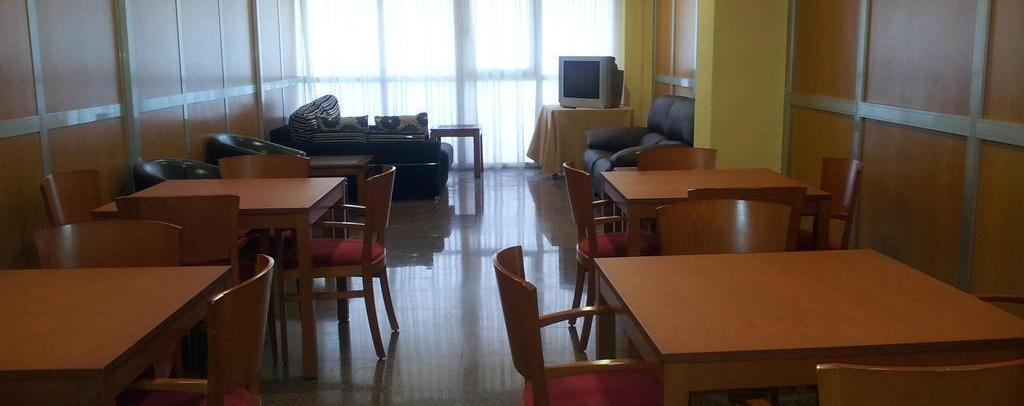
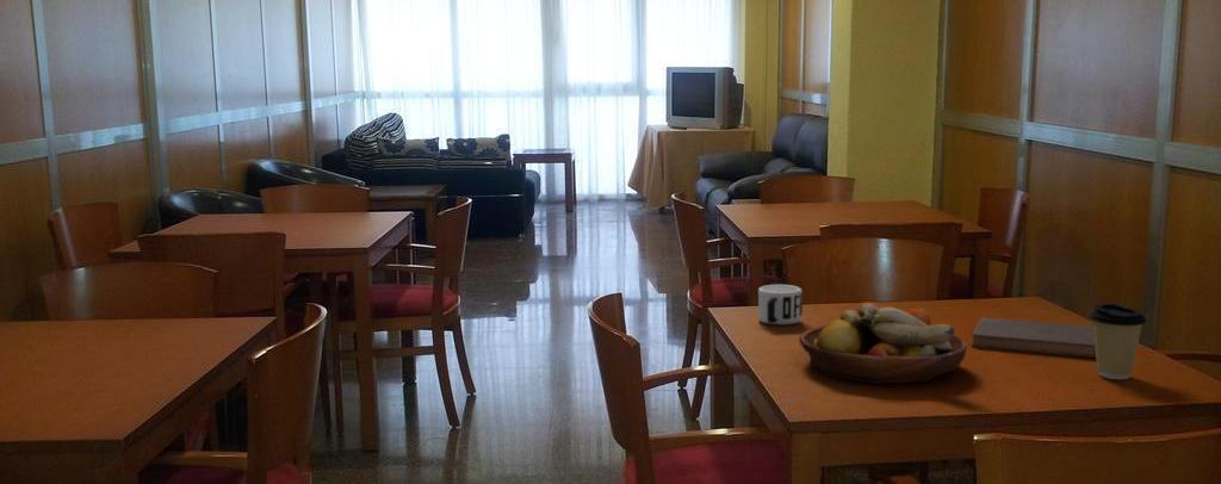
+ coffee cup [1089,303,1148,380]
+ fruit bowl [798,300,968,385]
+ book [971,316,1097,359]
+ mug [757,284,804,325]
